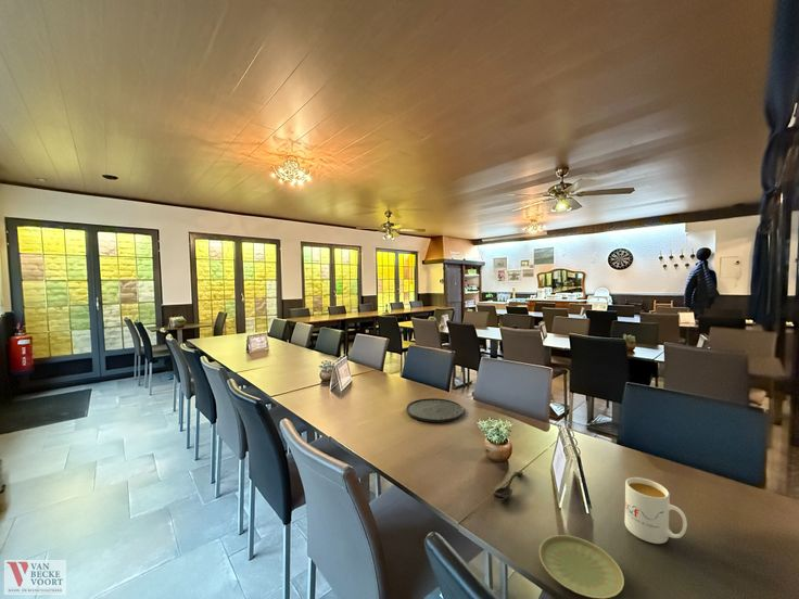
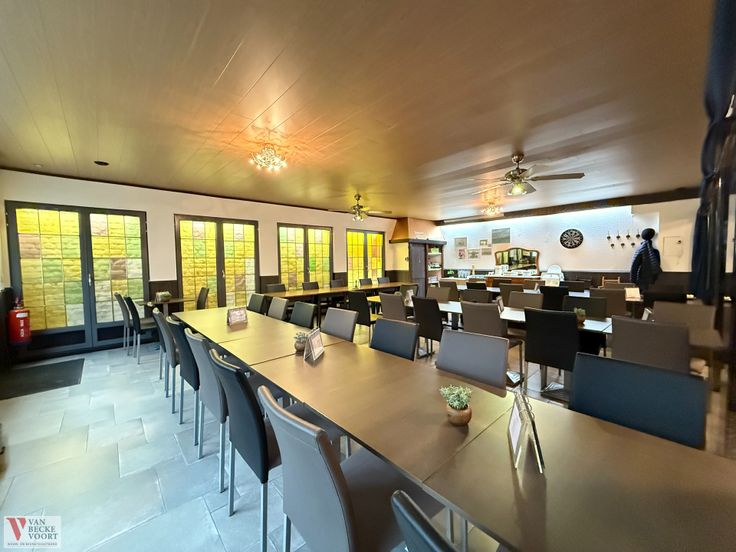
- spoon [492,470,524,501]
- plate [406,397,465,423]
- mug [624,476,688,545]
- plate [538,534,625,599]
